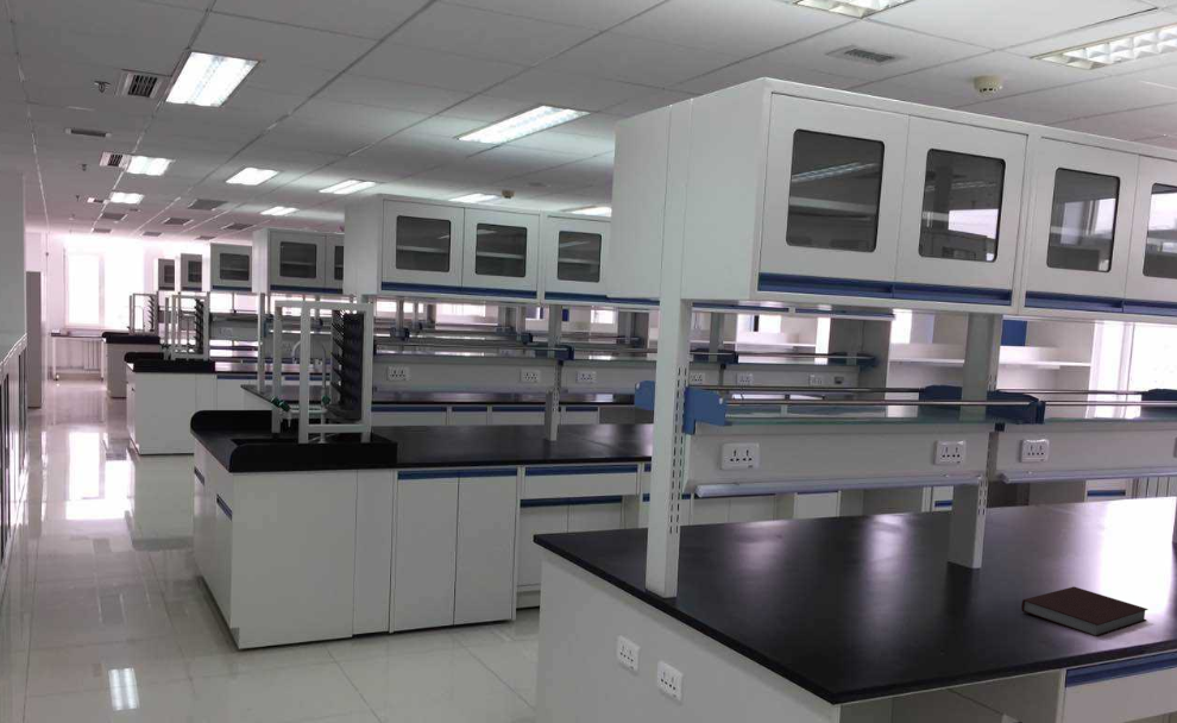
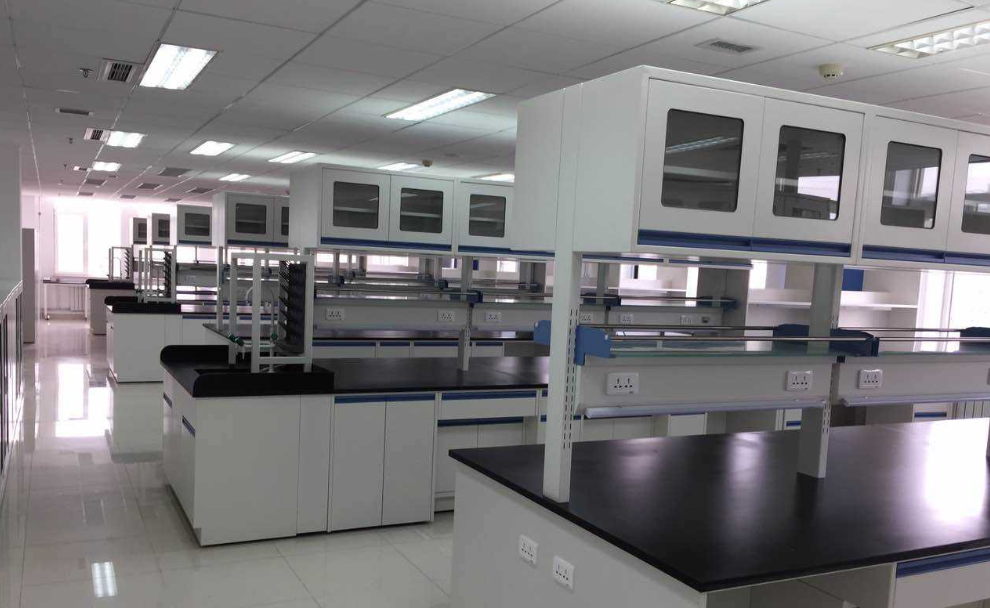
- notebook [1020,585,1150,637]
